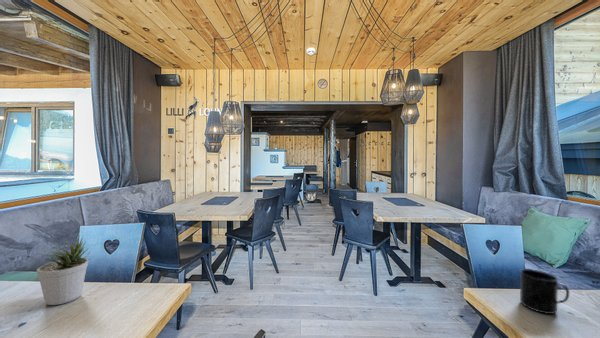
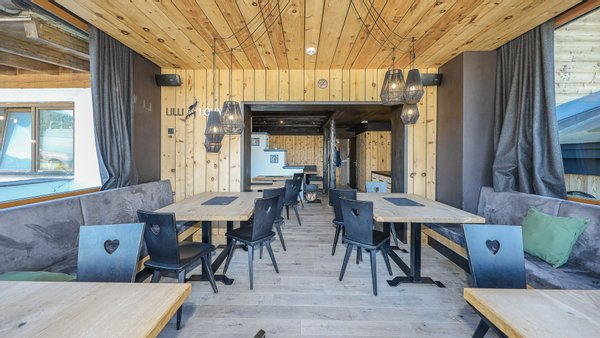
- mug [519,268,570,315]
- potted plant [36,236,91,306]
